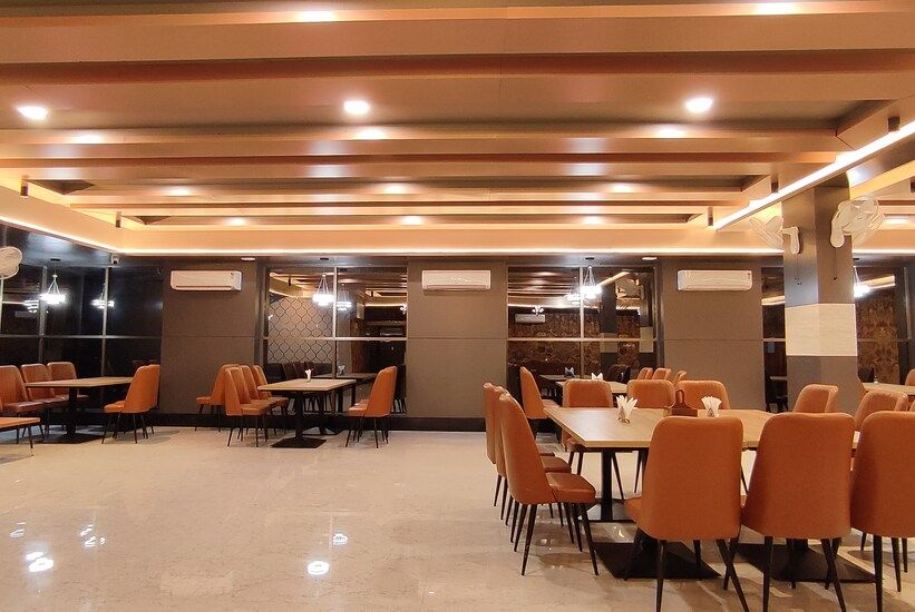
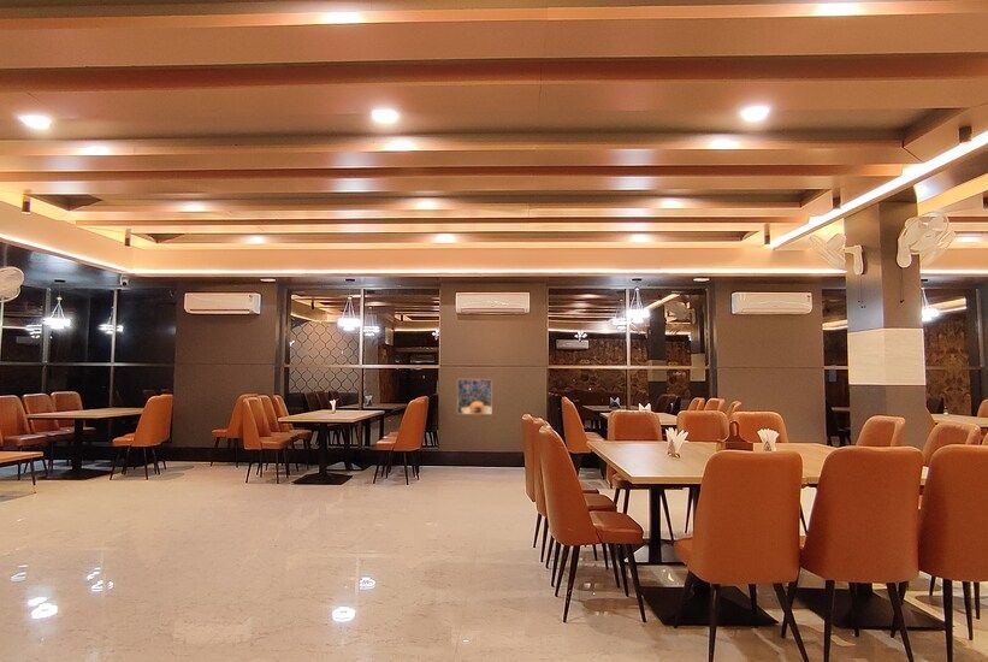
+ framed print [456,378,493,415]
